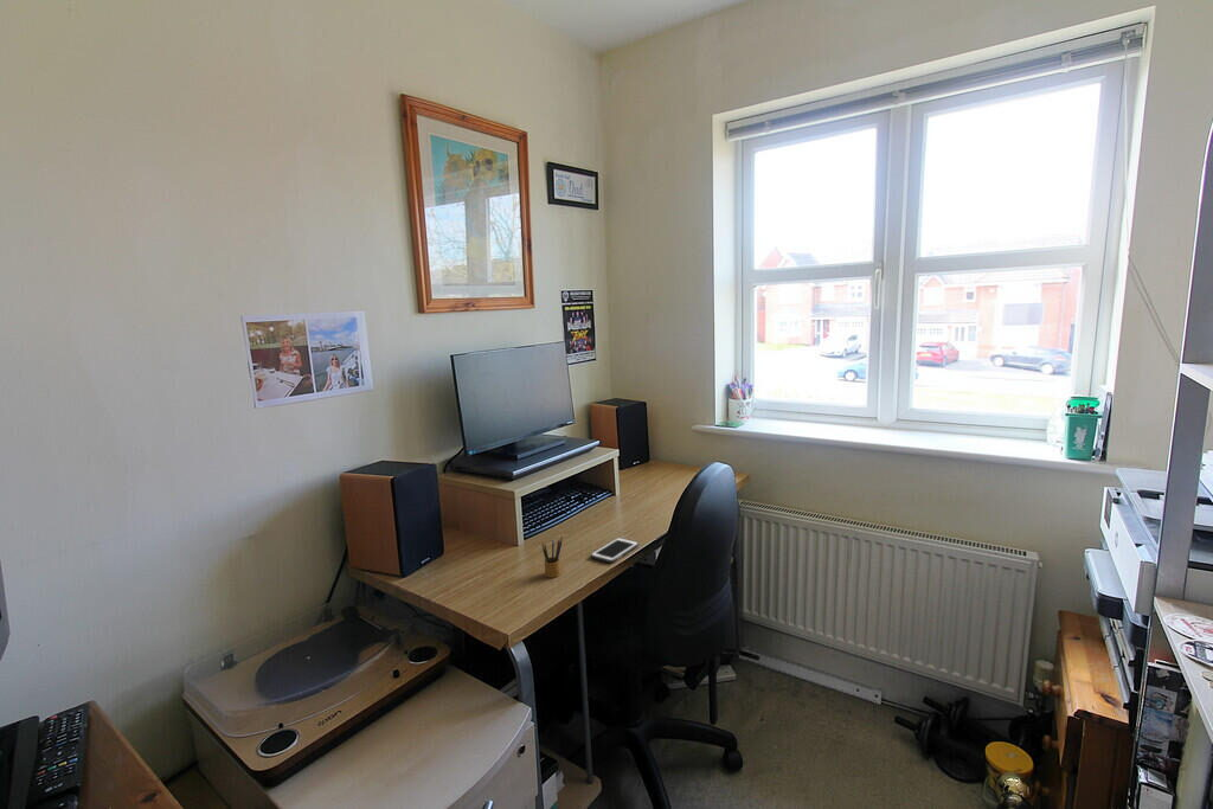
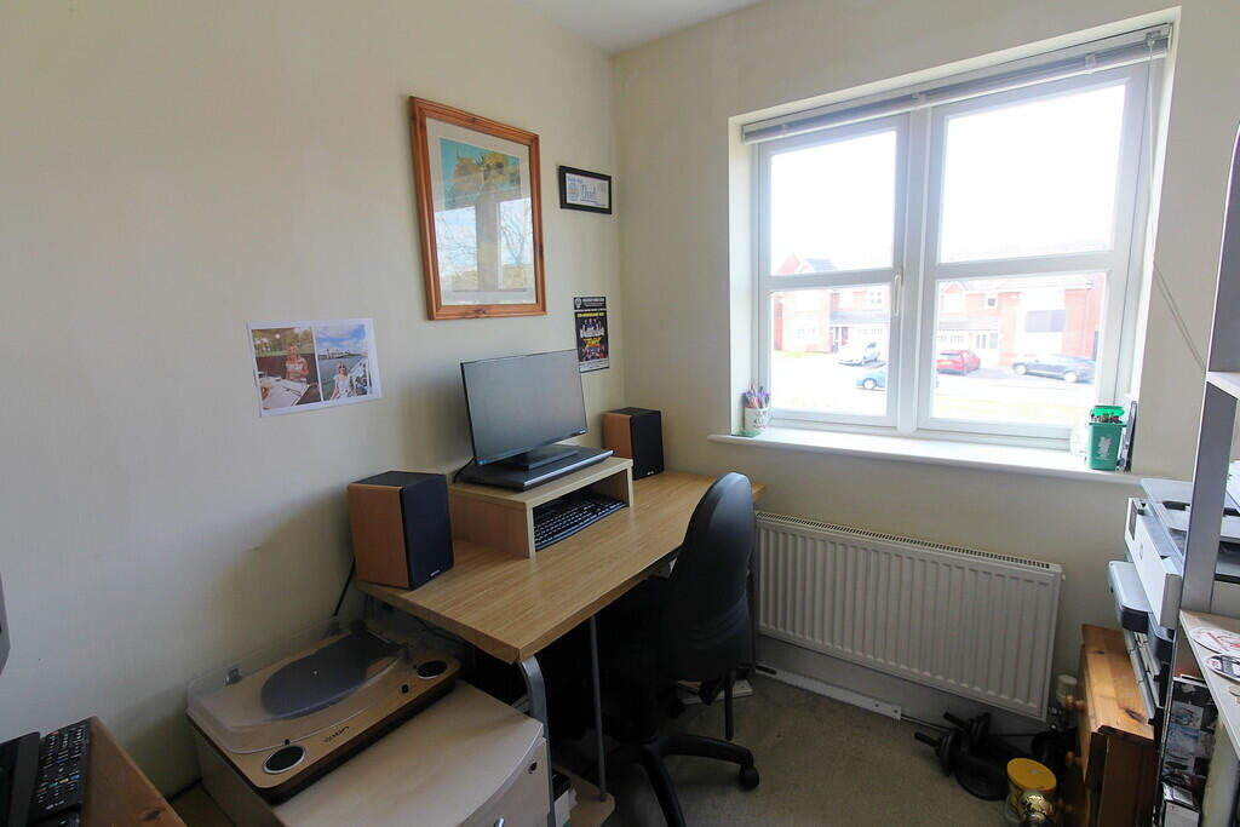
- cell phone [590,537,640,564]
- pencil box [540,534,564,579]
